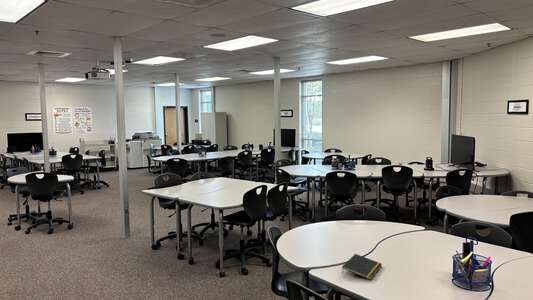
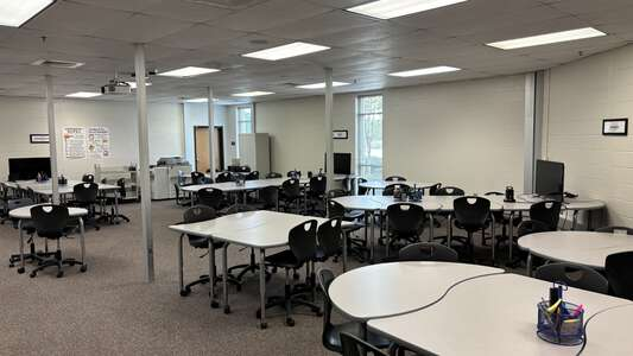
- notepad [341,253,383,281]
